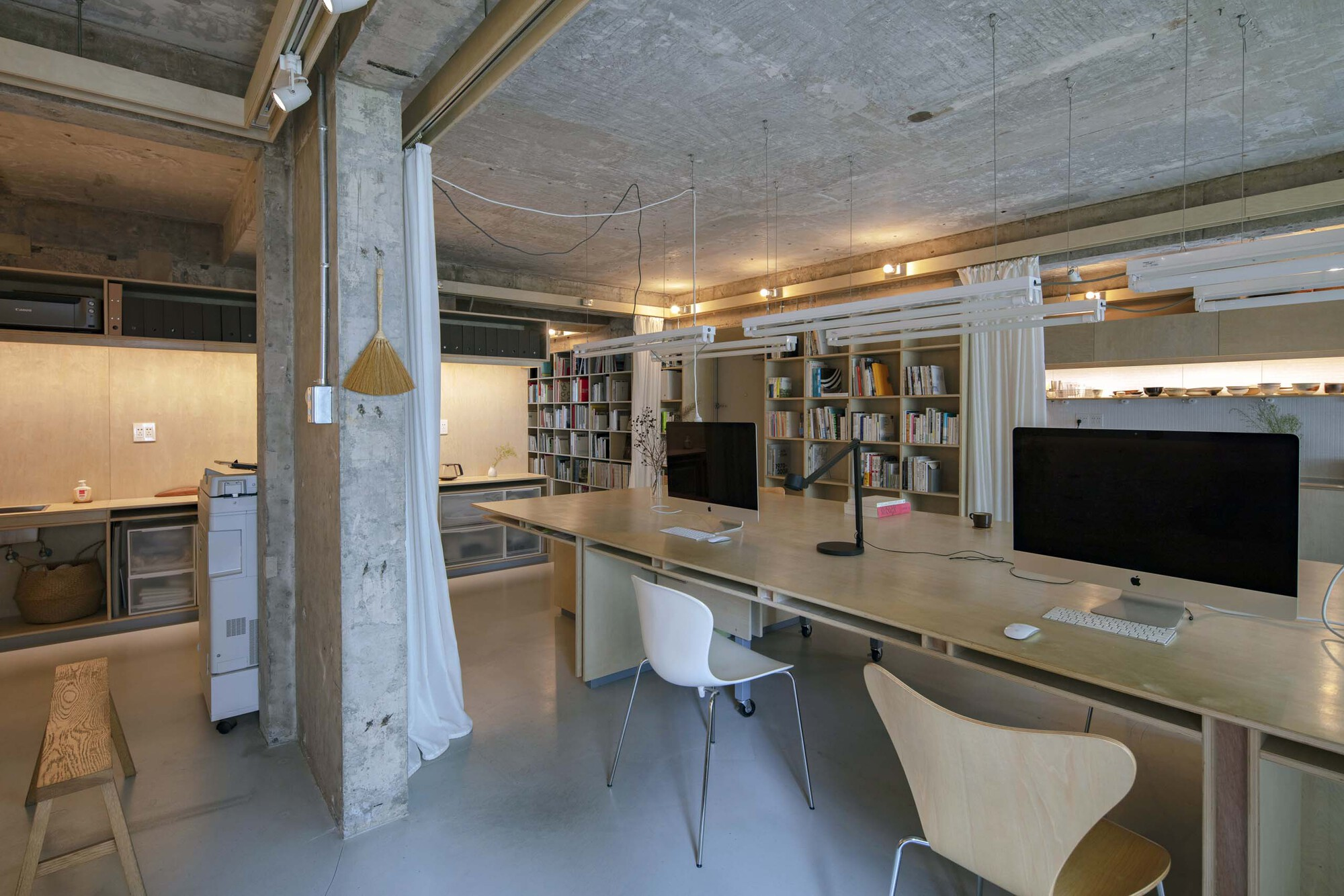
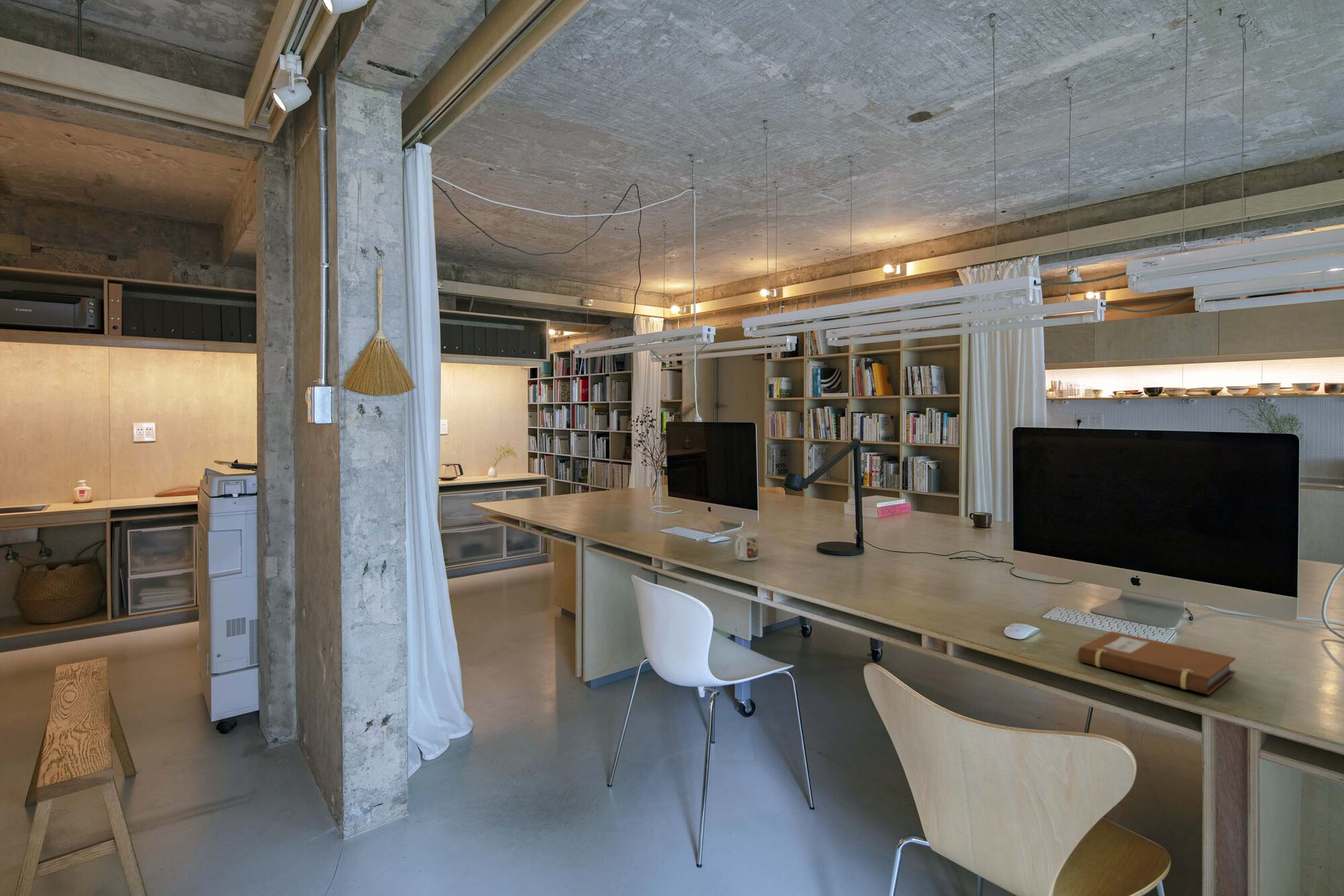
+ notebook [1075,631,1236,695]
+ mug [734,531,759,562]
